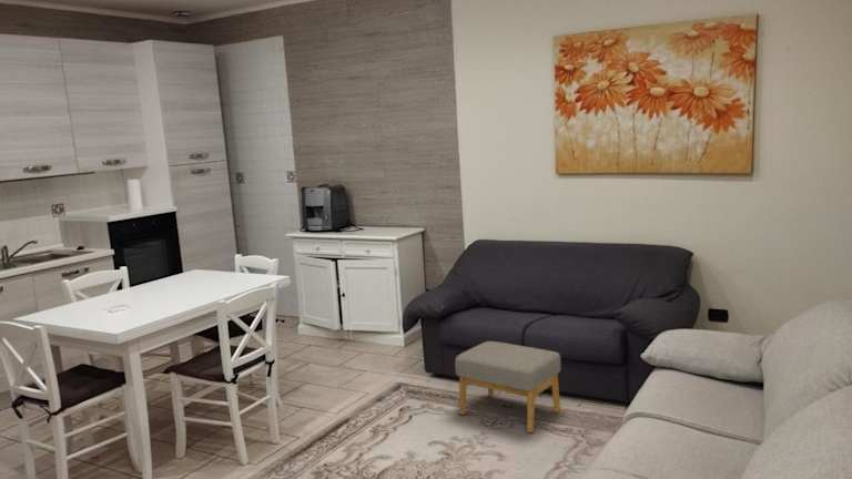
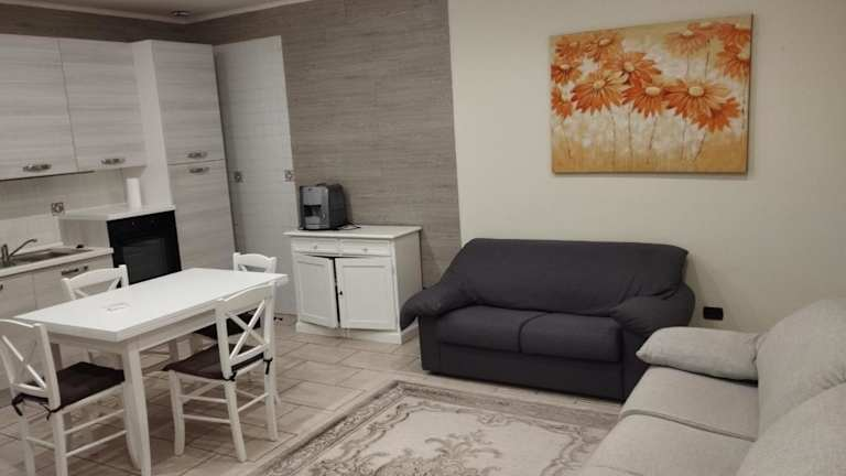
- footstool [454,340,562,434]
